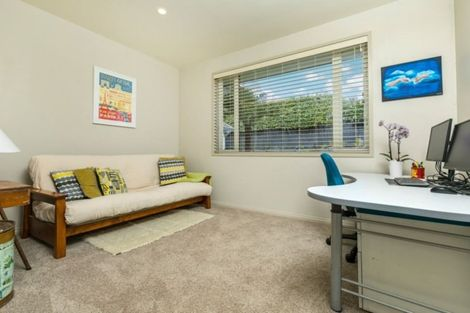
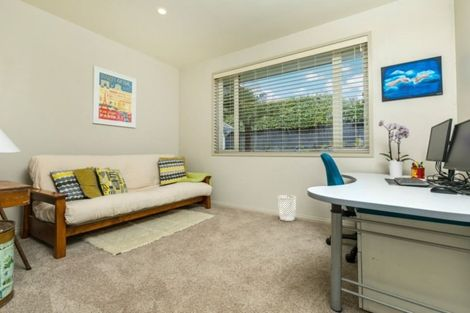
+ wastebasket [277,194,297,222]
